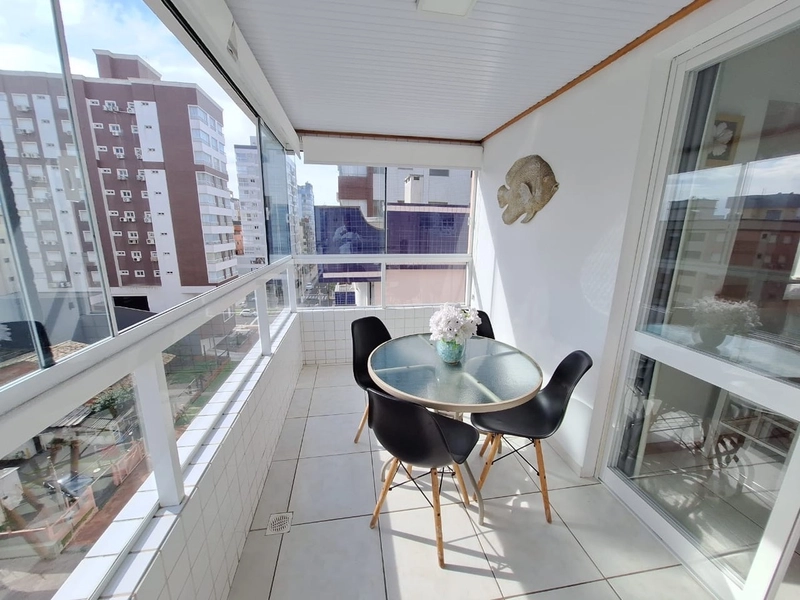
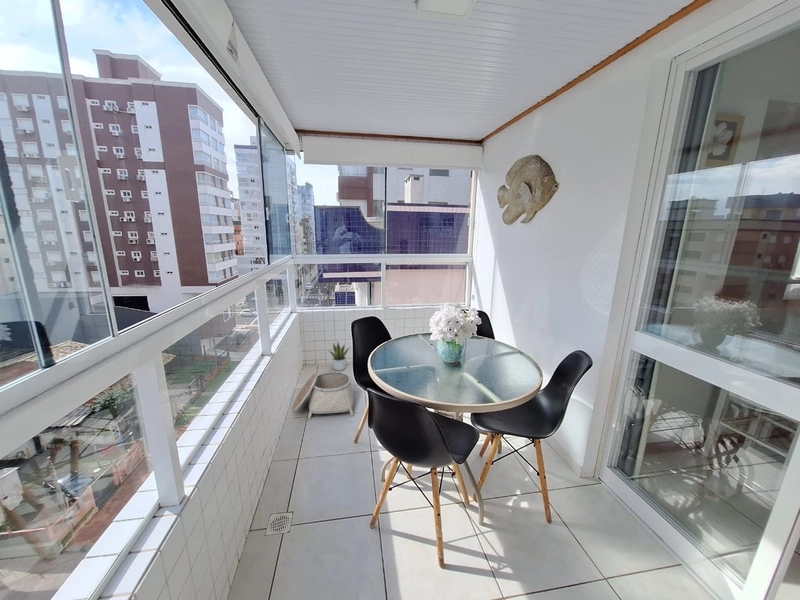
+ basket [290,371,355,420]
+ potted plant [328,342,351,372]
